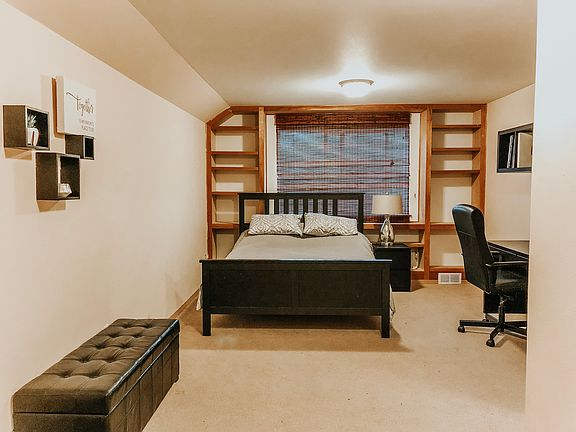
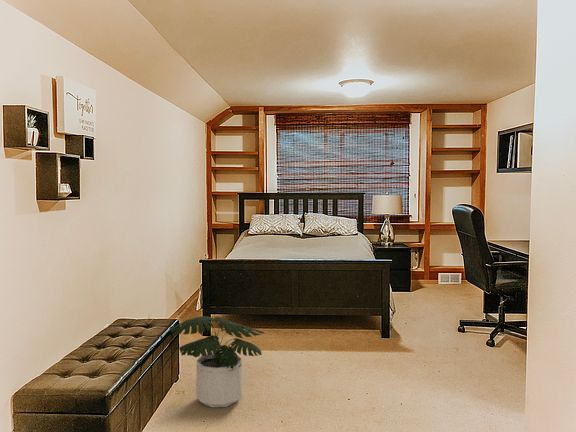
+ potted plant [170,315,266,408]
